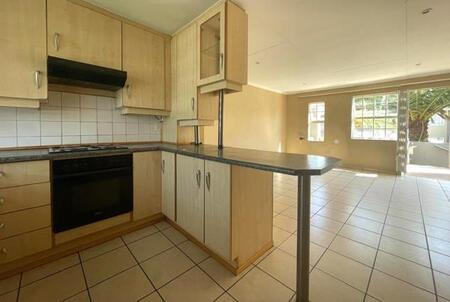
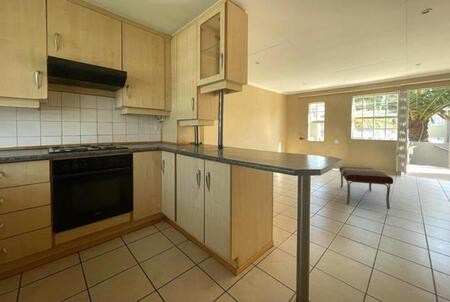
+ bench [338,166,394,210]
